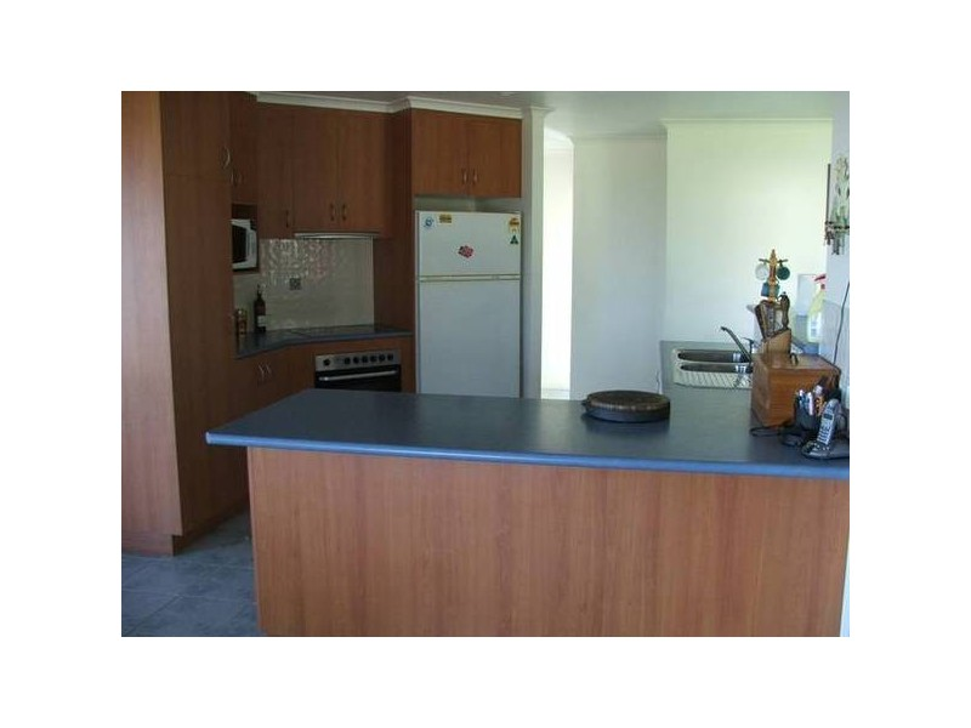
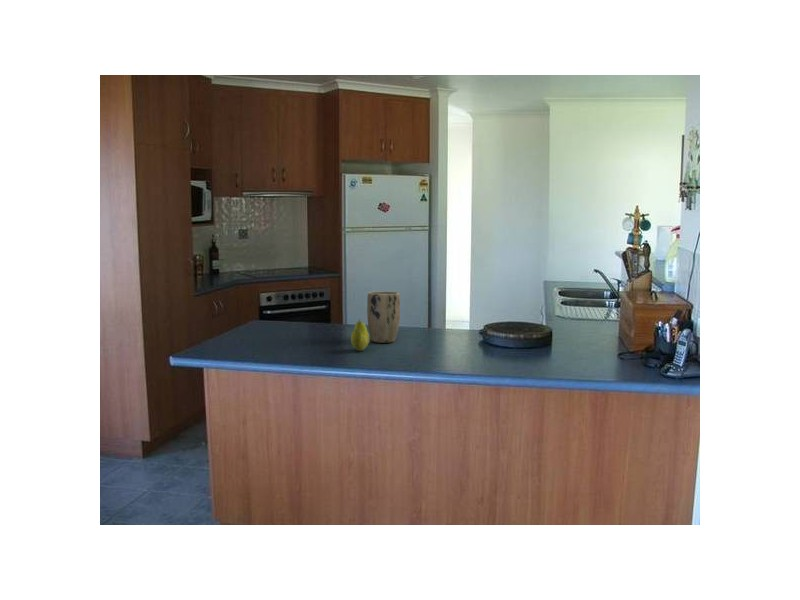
+ plant pot [366,290,401,344]
+ fruit [350,319,370,352]
